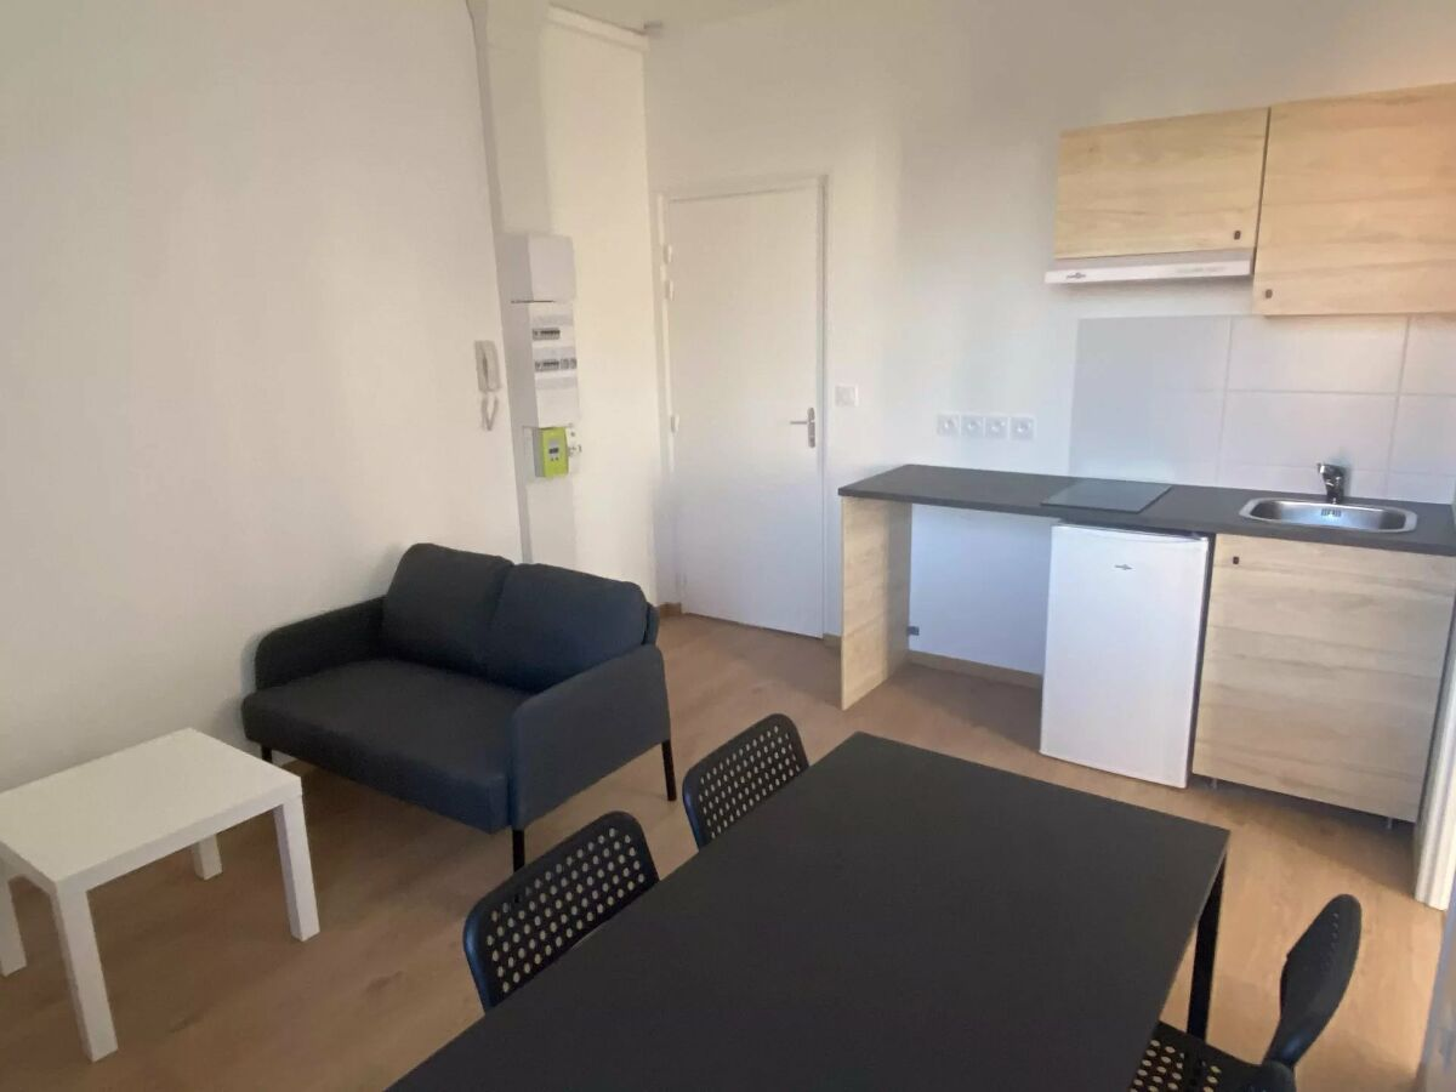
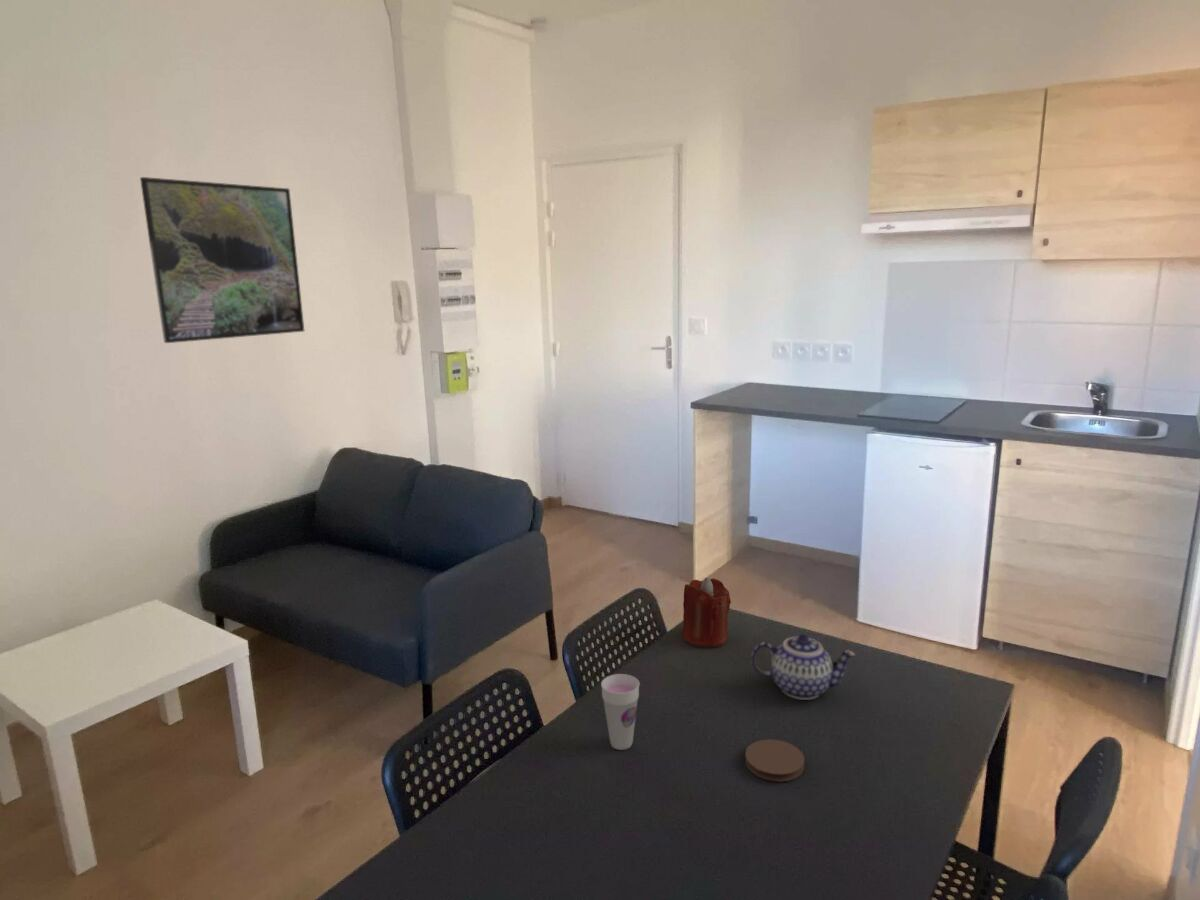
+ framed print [139,176,305,344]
+ cup [600,673,641,751]
+ coaster [744,738,806,783]
+ teapot [750,633,857,701]
+ candle [682,577,732,648]
